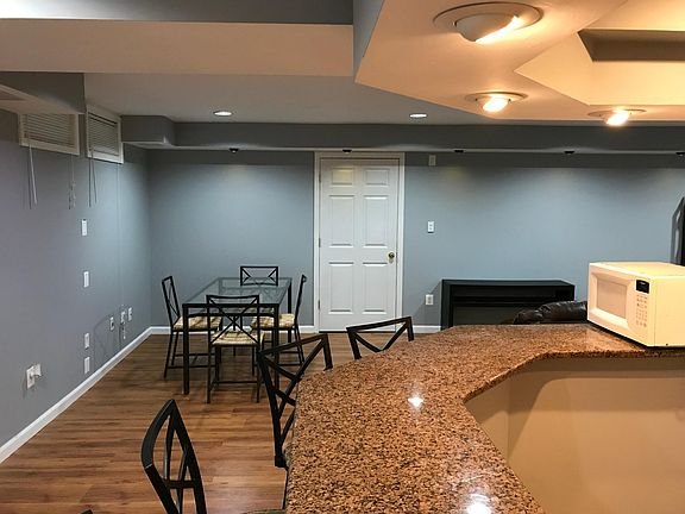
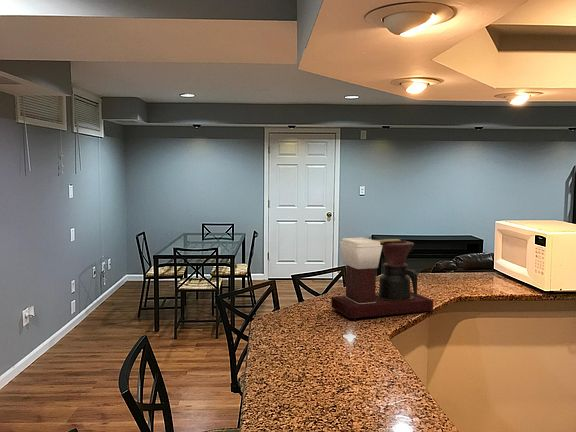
+ coffee maker [330,237,434,321]
